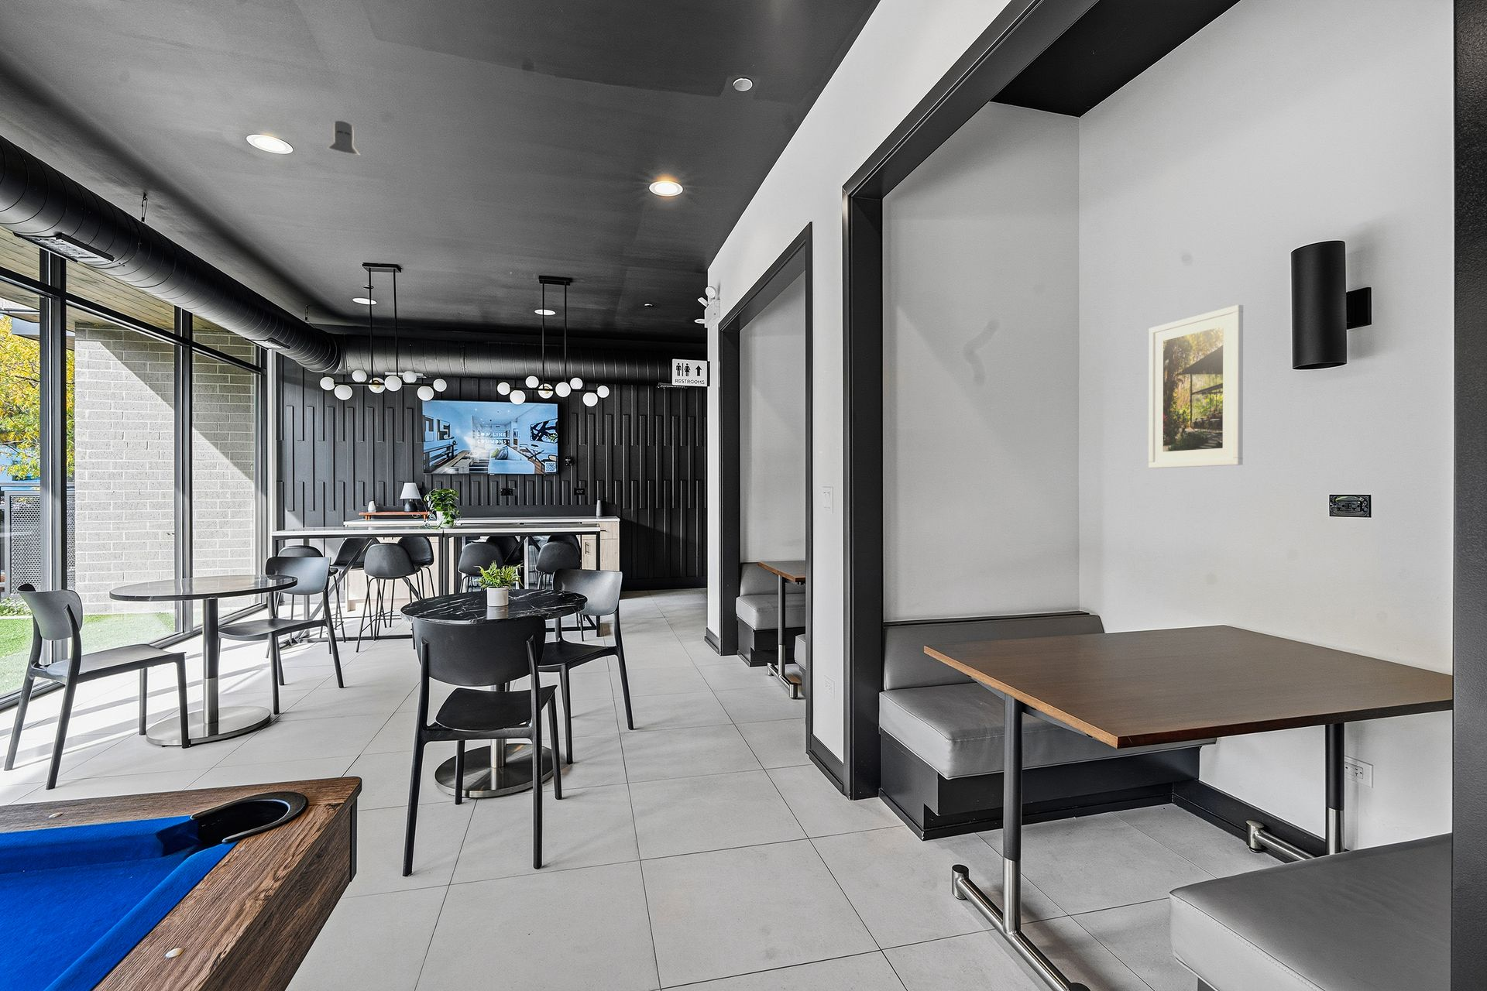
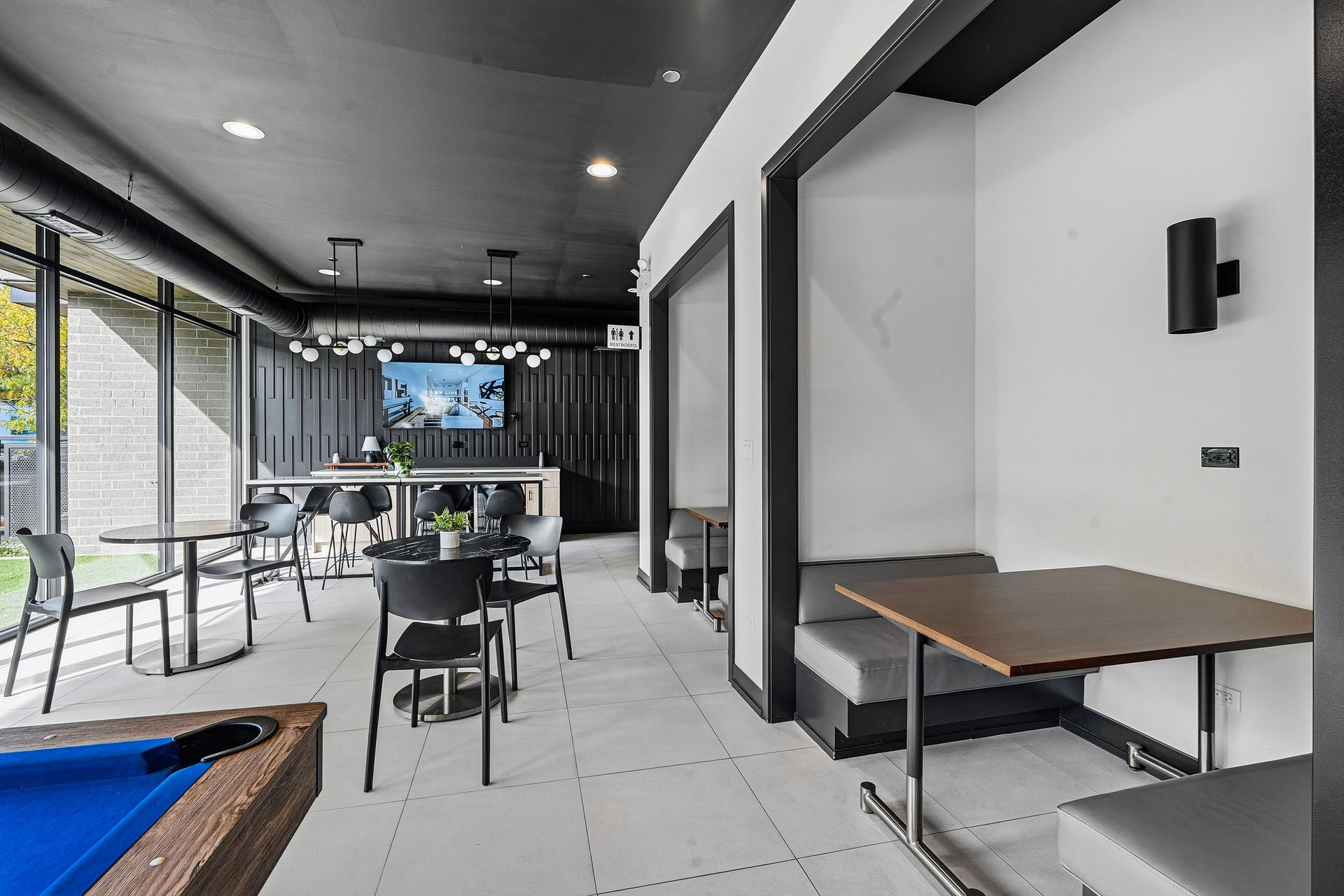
- knight helmet [326,121,360,156]
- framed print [1147,304,1244,469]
